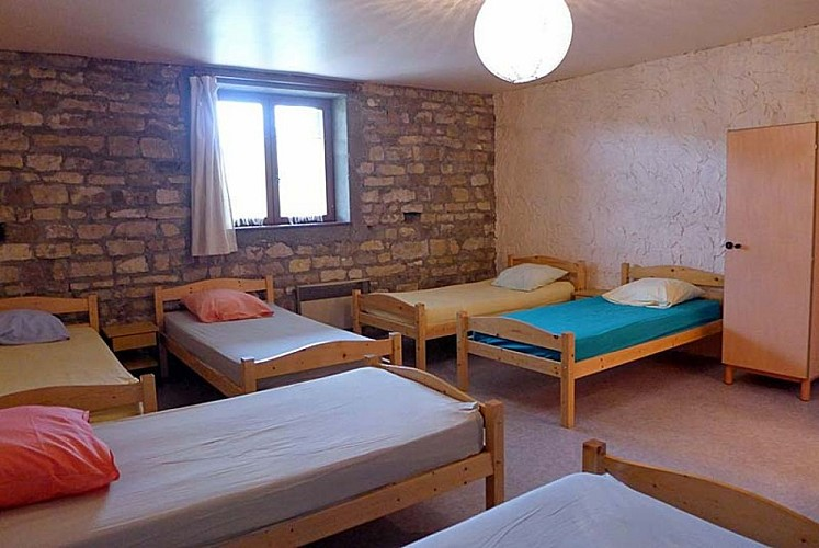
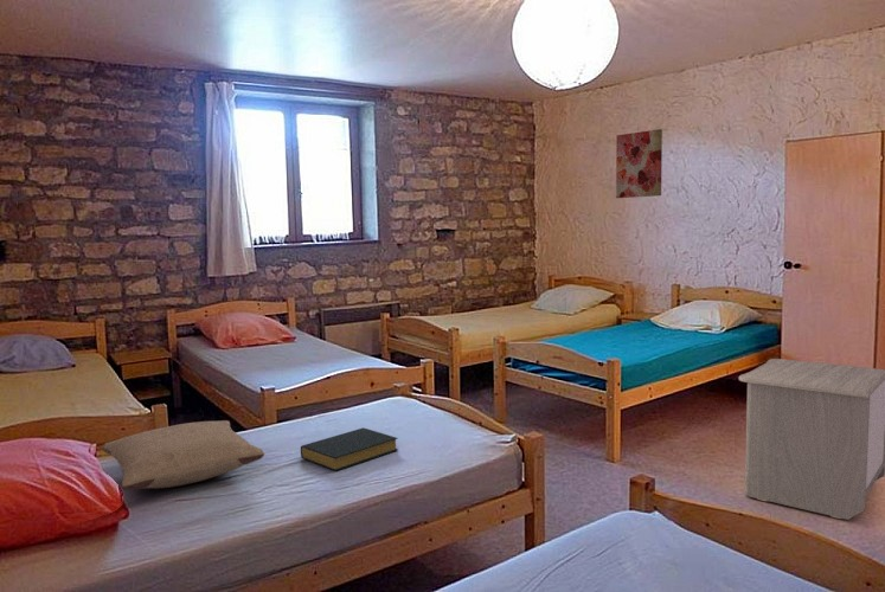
+ pillow [101,419,265,491]
+ hardback book [300,427,399,472]
+ nightstand [738,358,885,521]
+ wall art [615,128,663,199]
